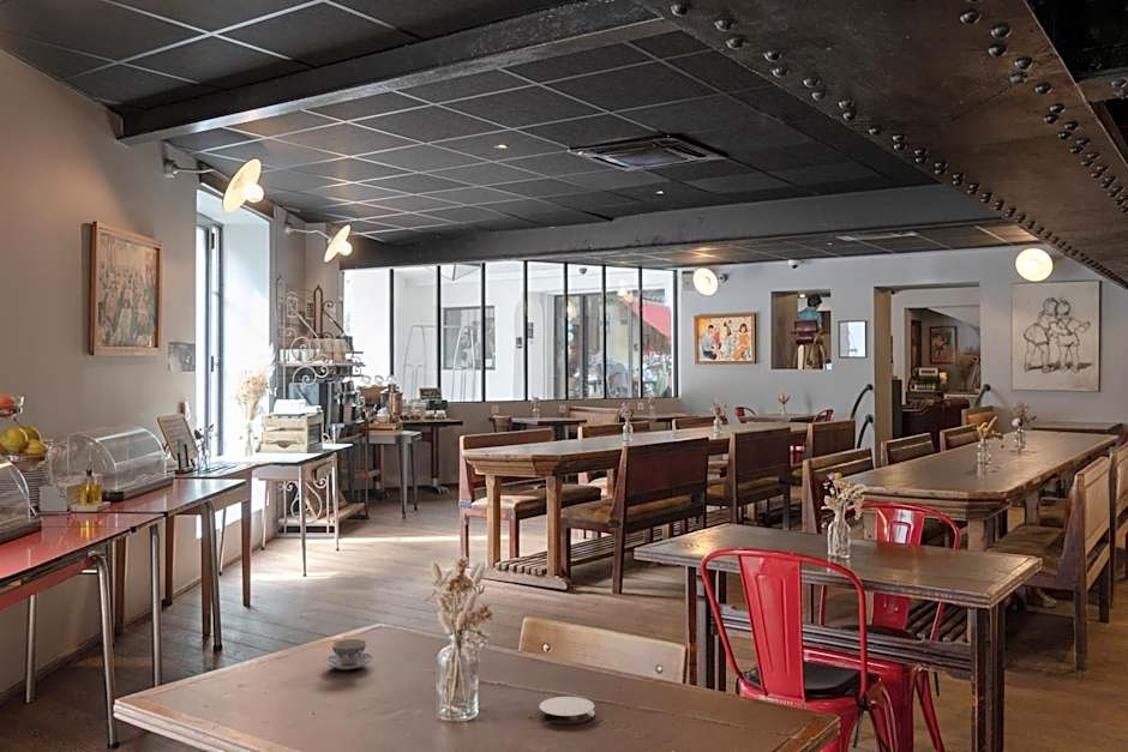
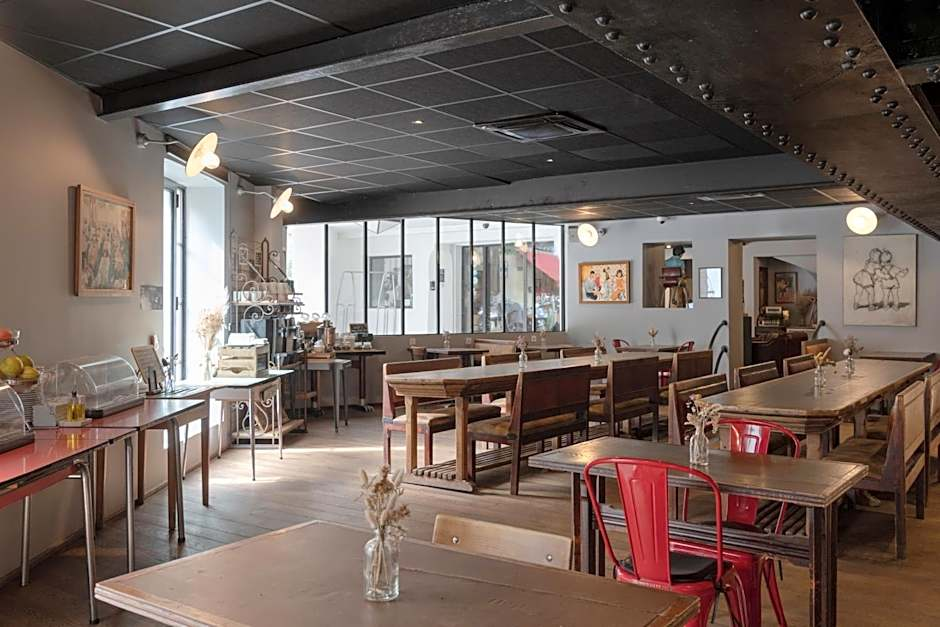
- coaster [539,696,595,724]
- chinaware [324,638,374,670]
